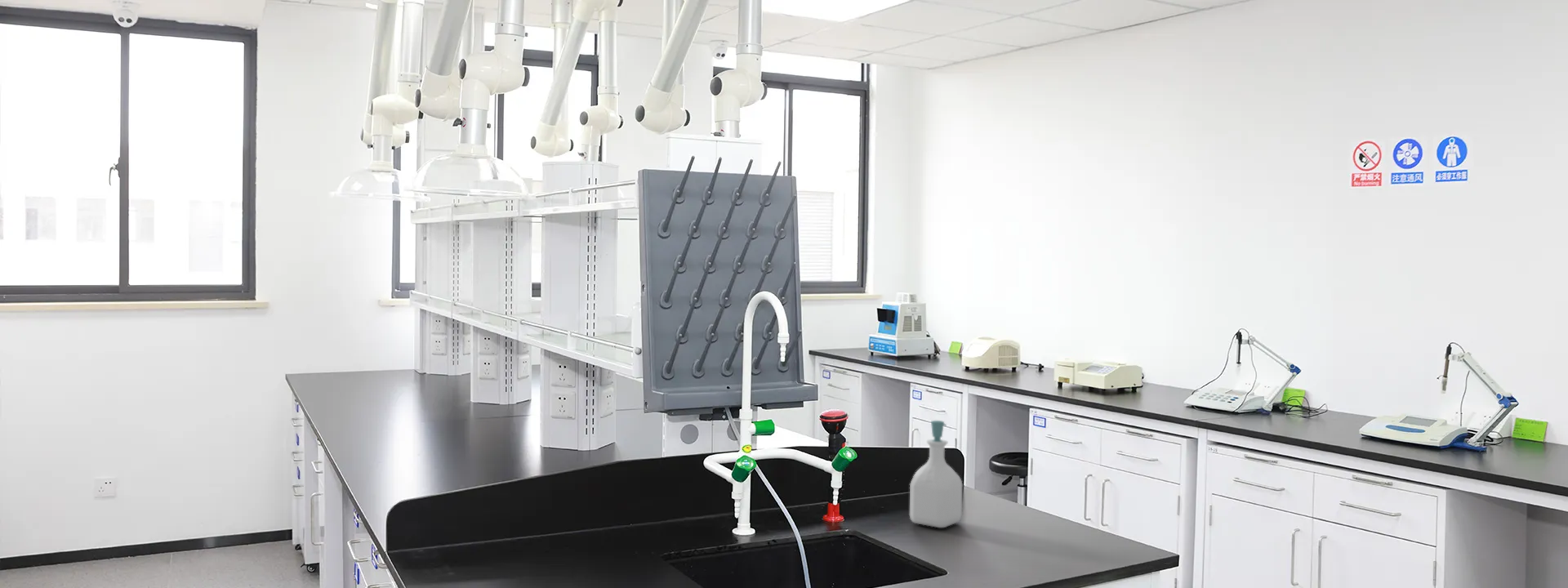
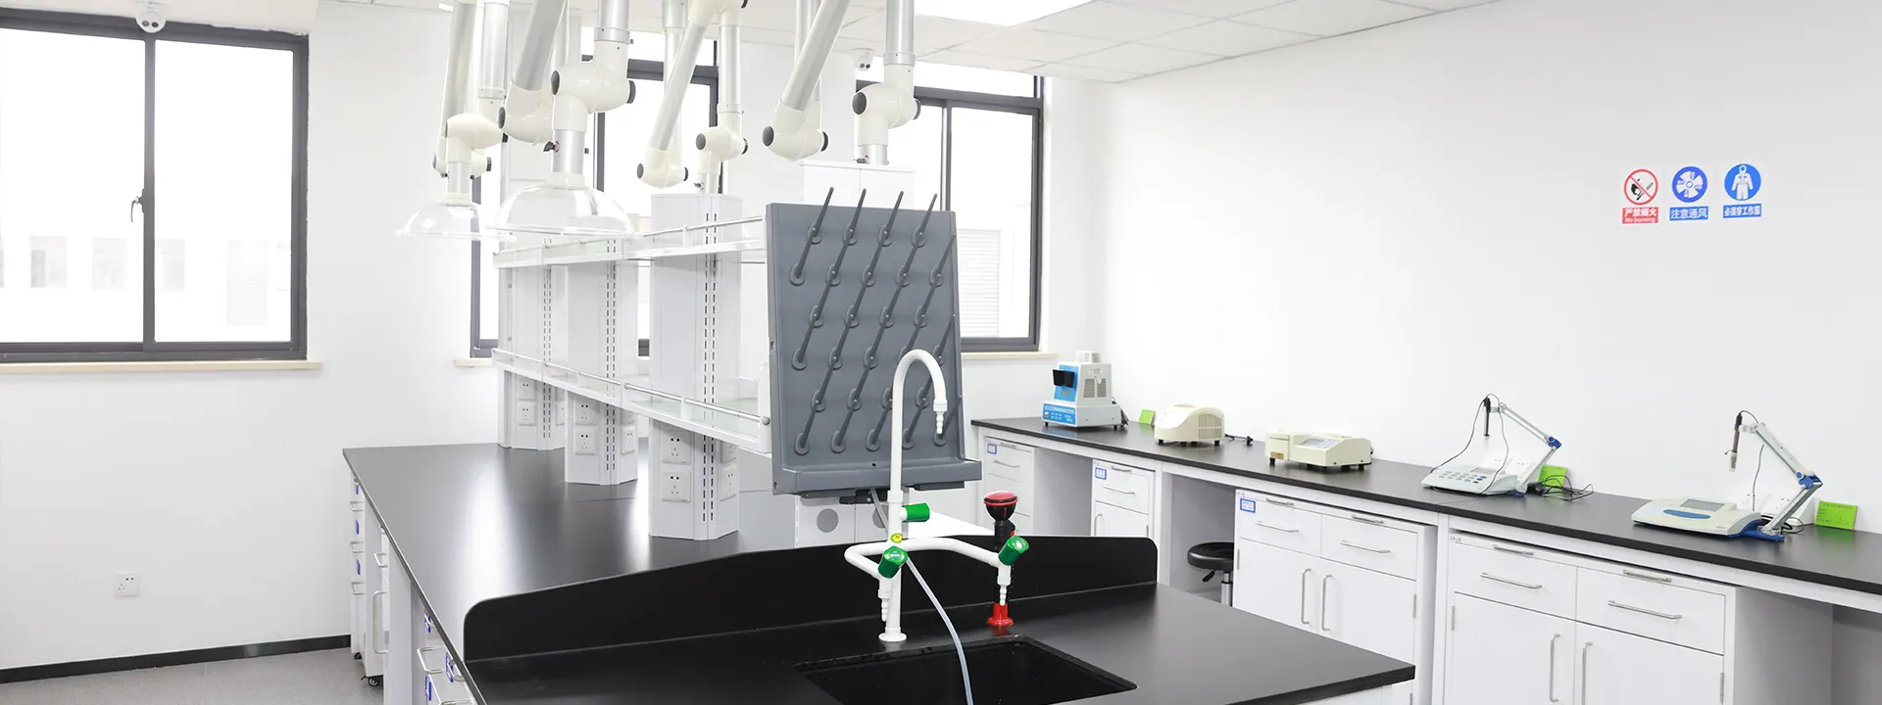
- soap bottle [909,420,963,528]
